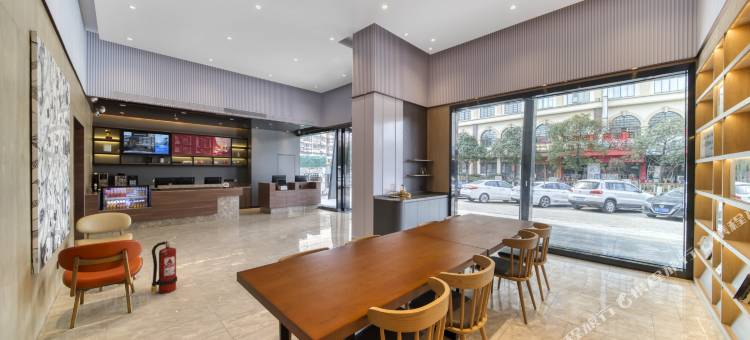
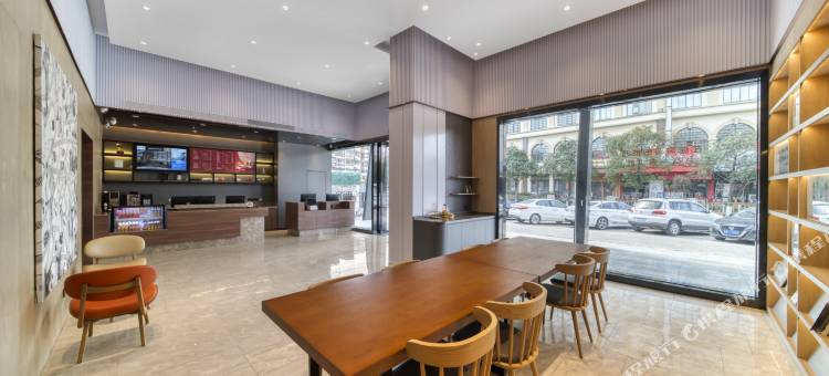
- fire extinguisher [150,236,178,294]
